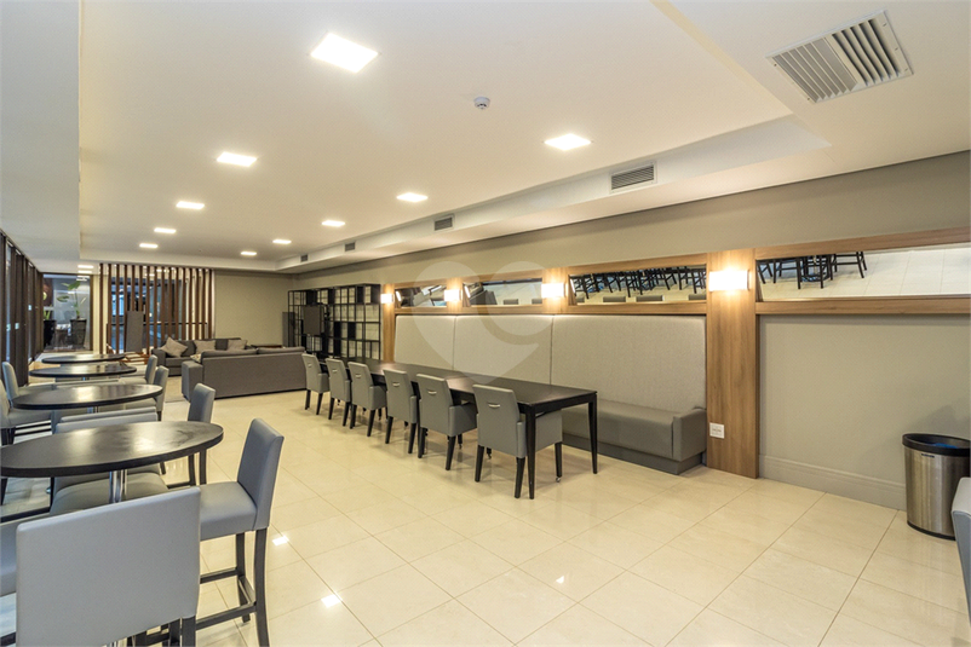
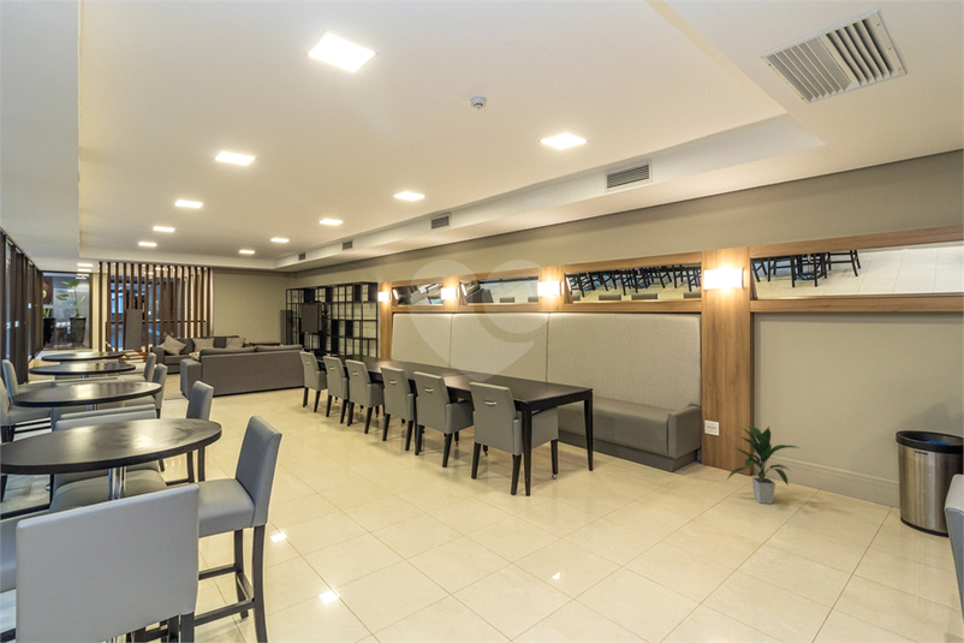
+ indoor plant [726,424,802,505]
